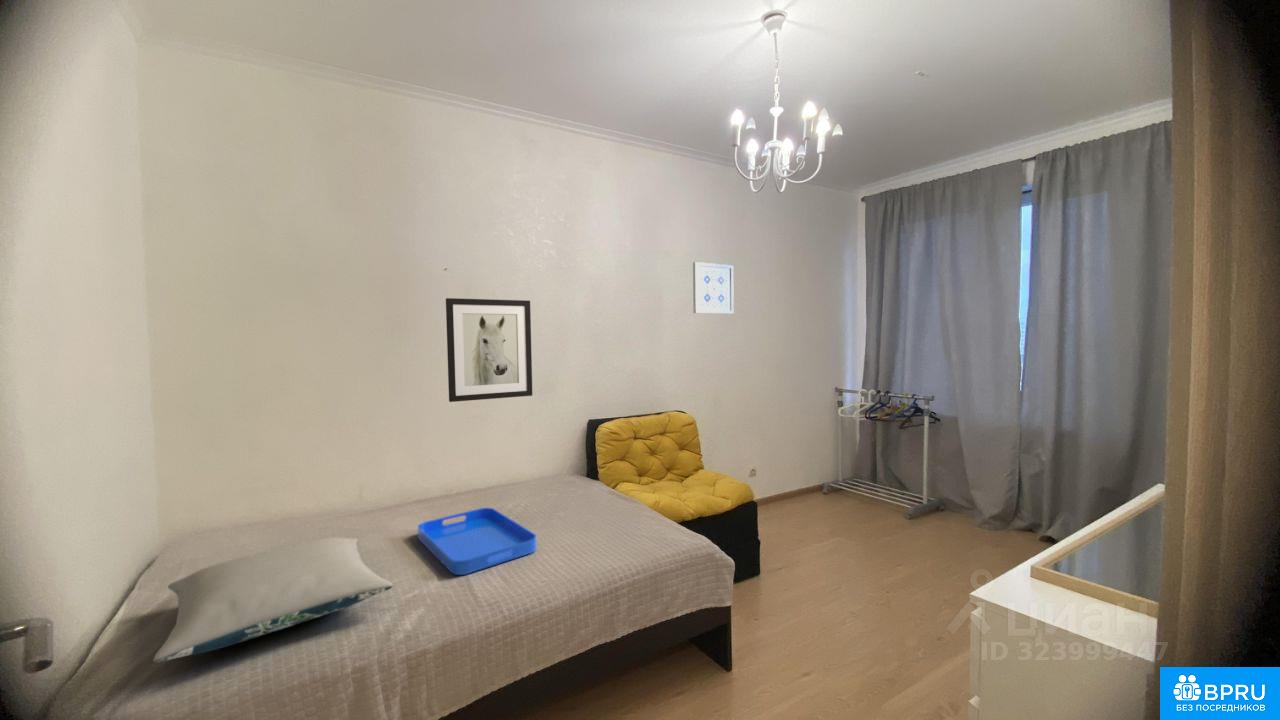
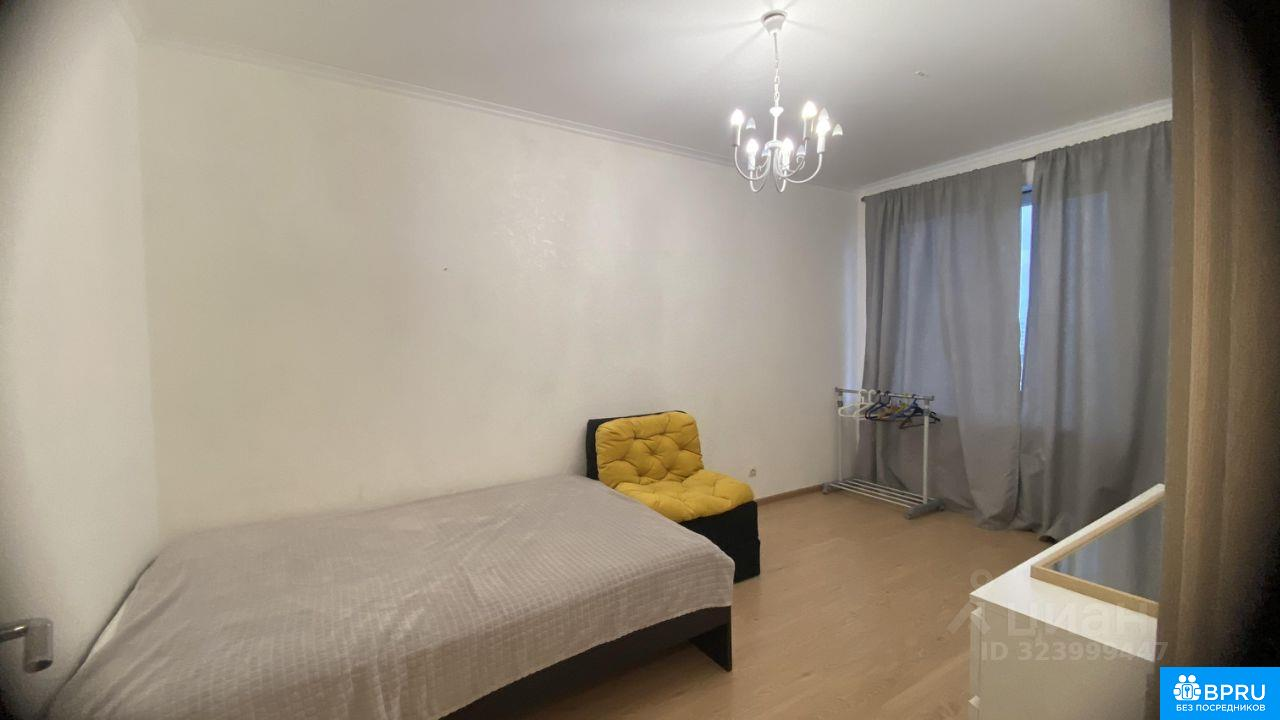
- wall art [445,297,533,403]
- serving tray [416,507,538,576]
- wall art [692,261,735,315]
- pillow [152,536,394,663]
